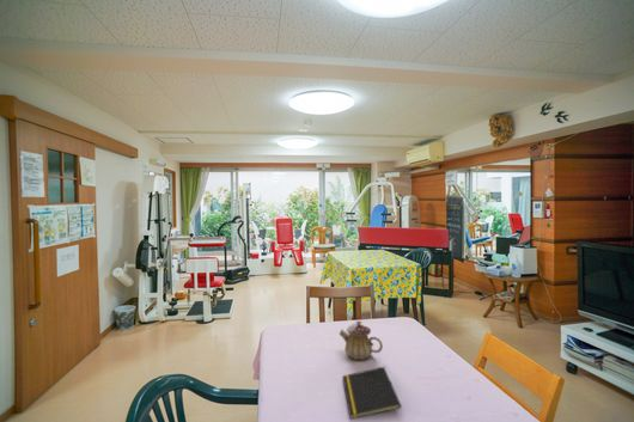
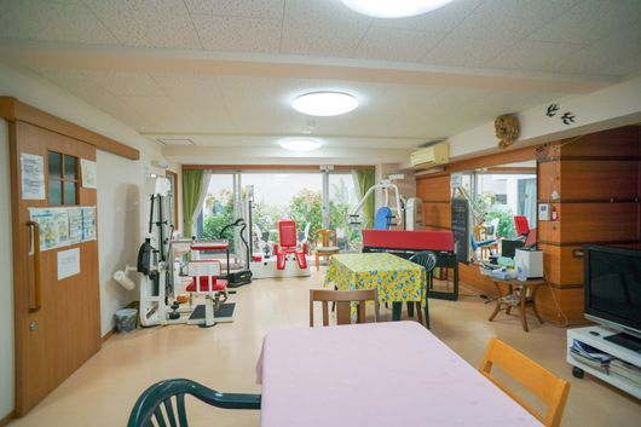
- teapot [339,319,384,361]
- notepad [341,366,403,421]
